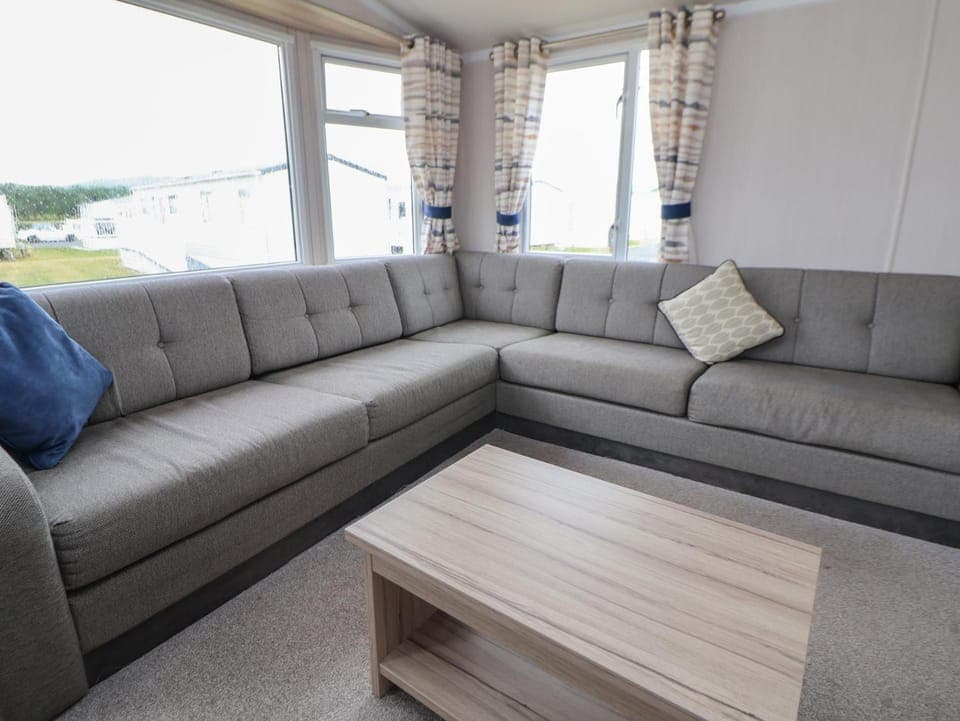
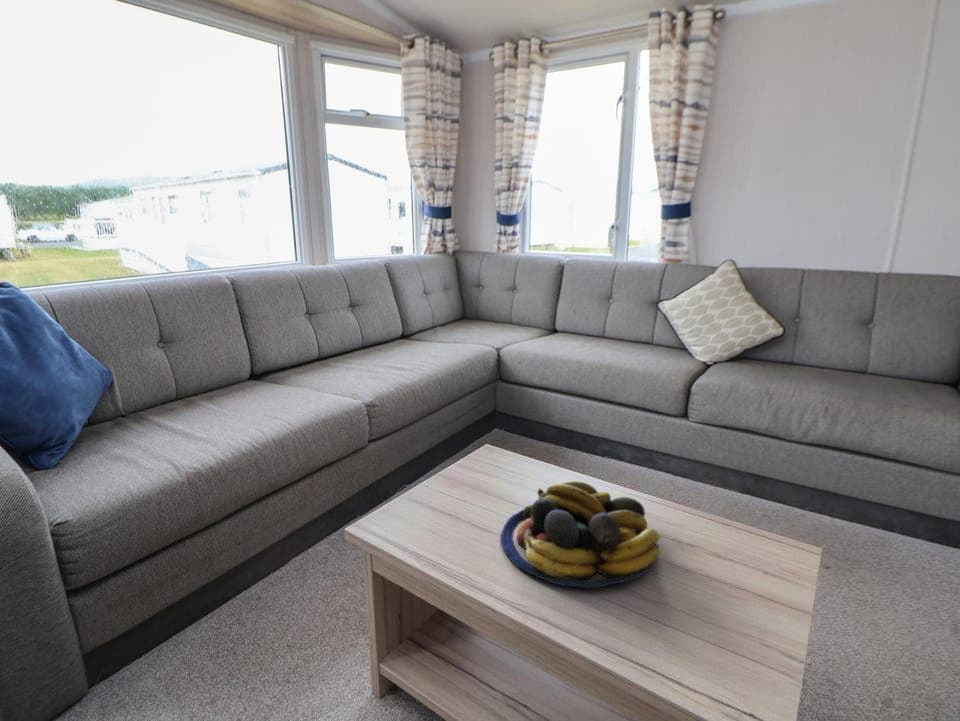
+ fruit bowl [500,480,661,589]
